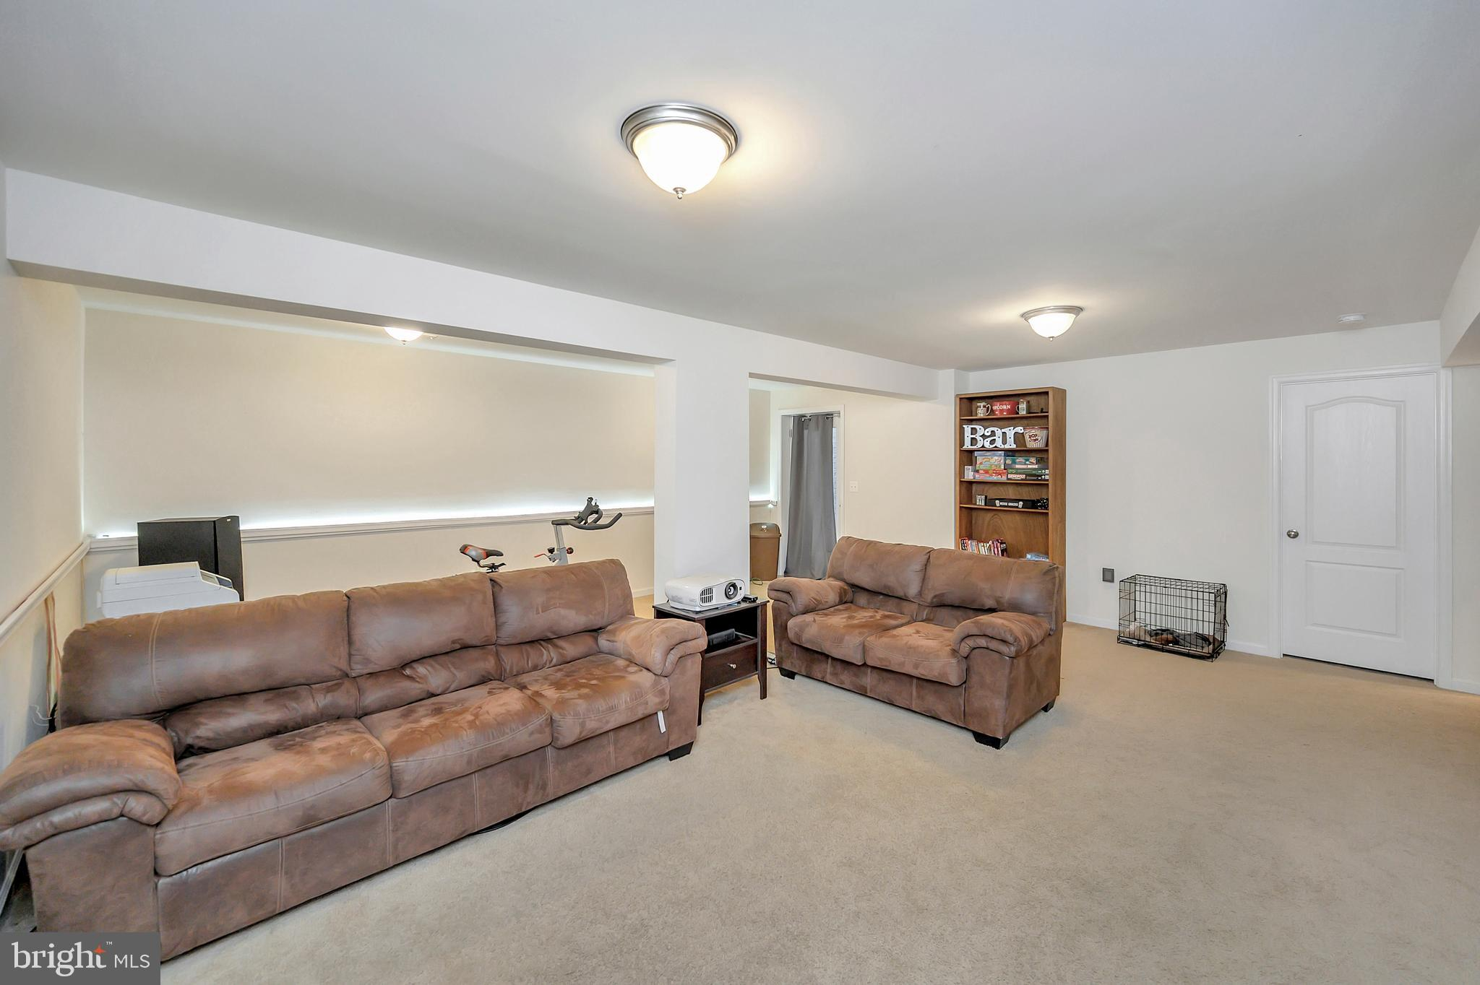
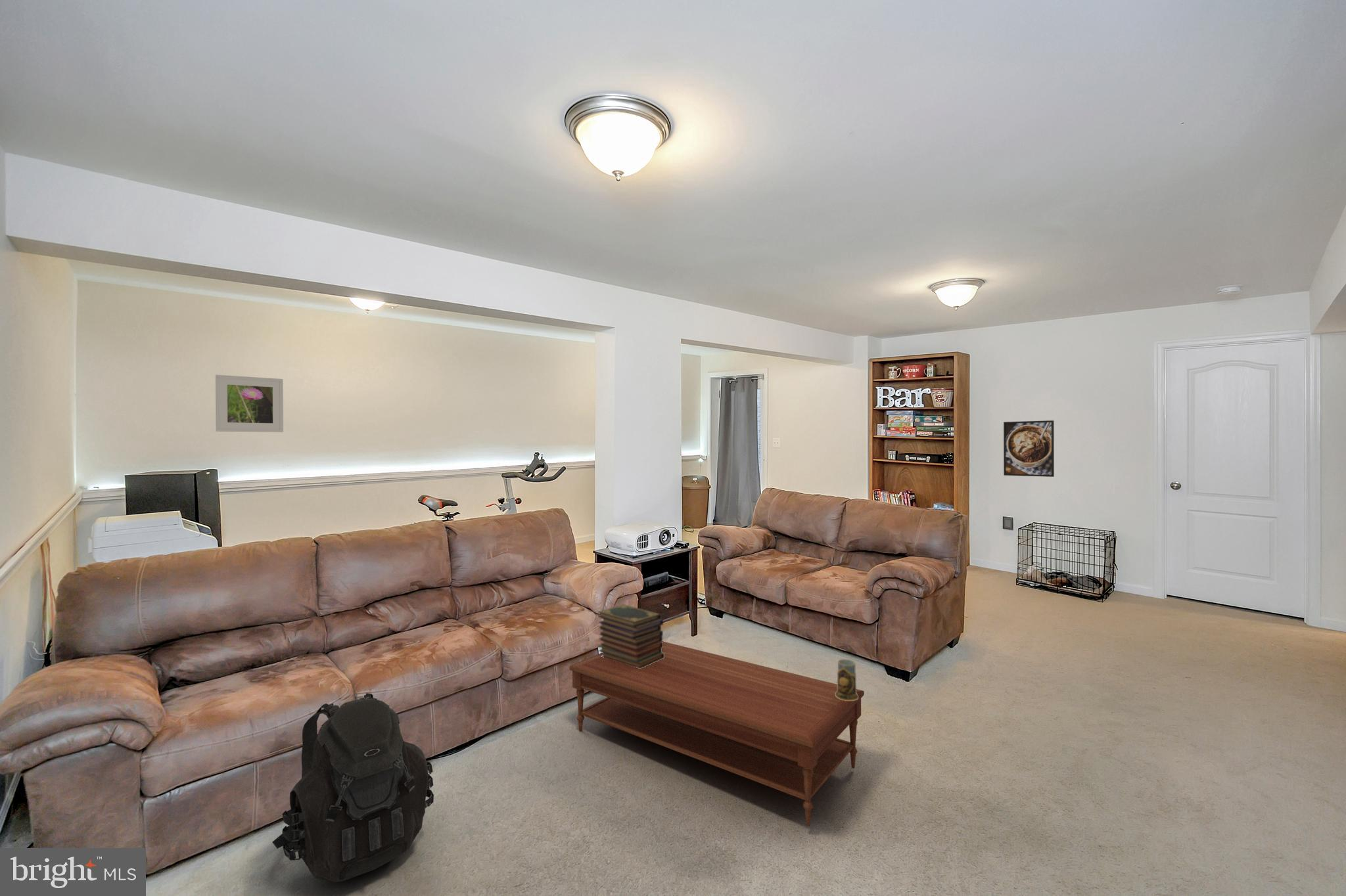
+ book stack [597,604,664,669]
+ coffee table [569,640,865,827]
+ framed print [1003,420,1055,478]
+ backpack [271,692,434,883]
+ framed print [215,374,284,433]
+ mug [835,658,858,701]
